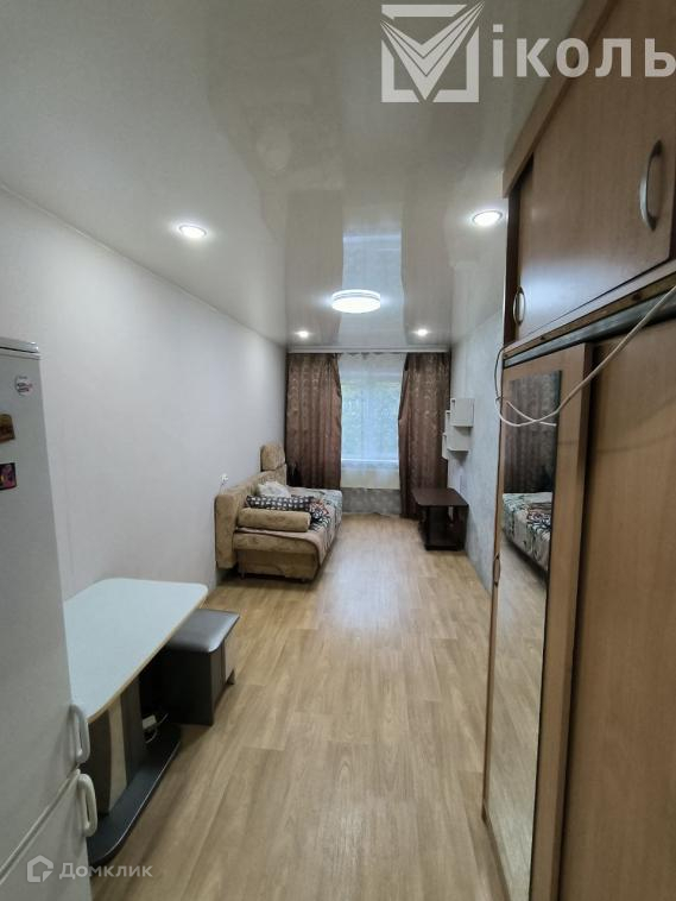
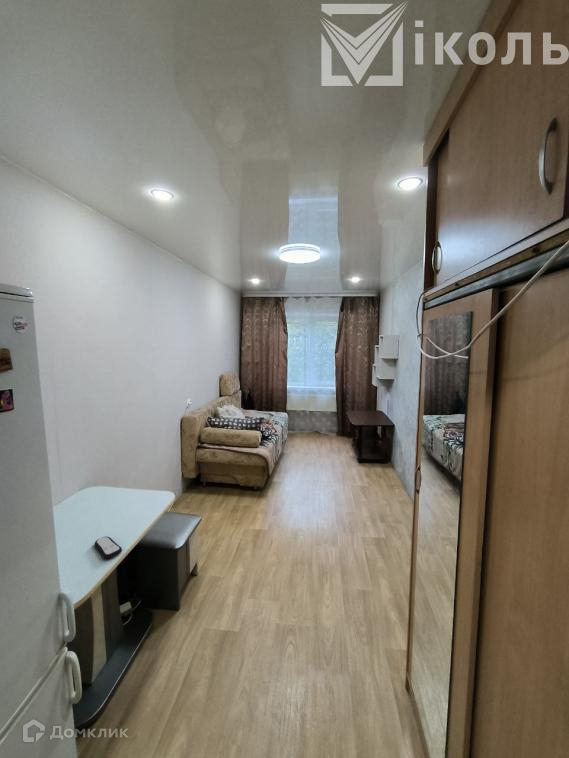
+ remote control [94,536,123,560]
